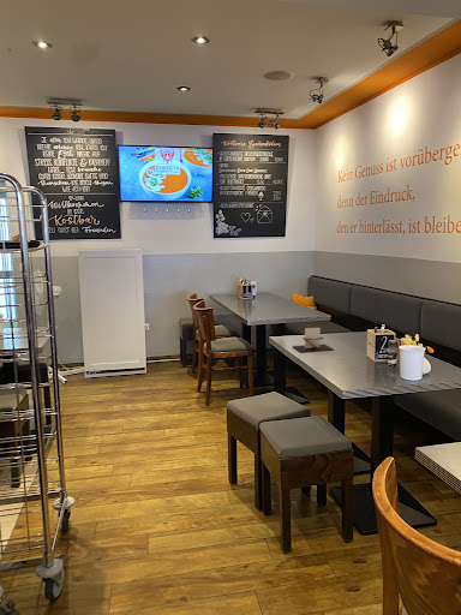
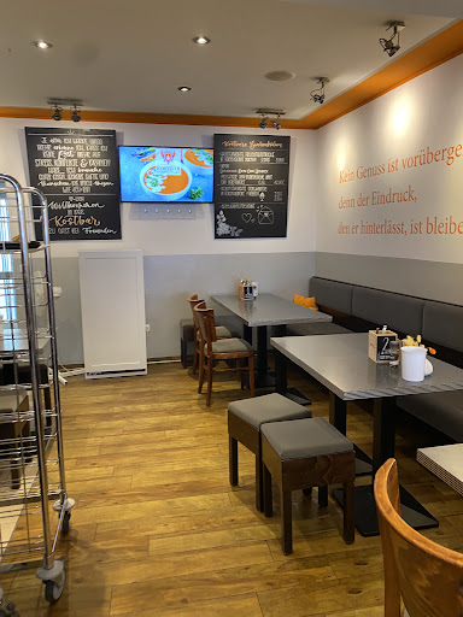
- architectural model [292,327,334,353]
